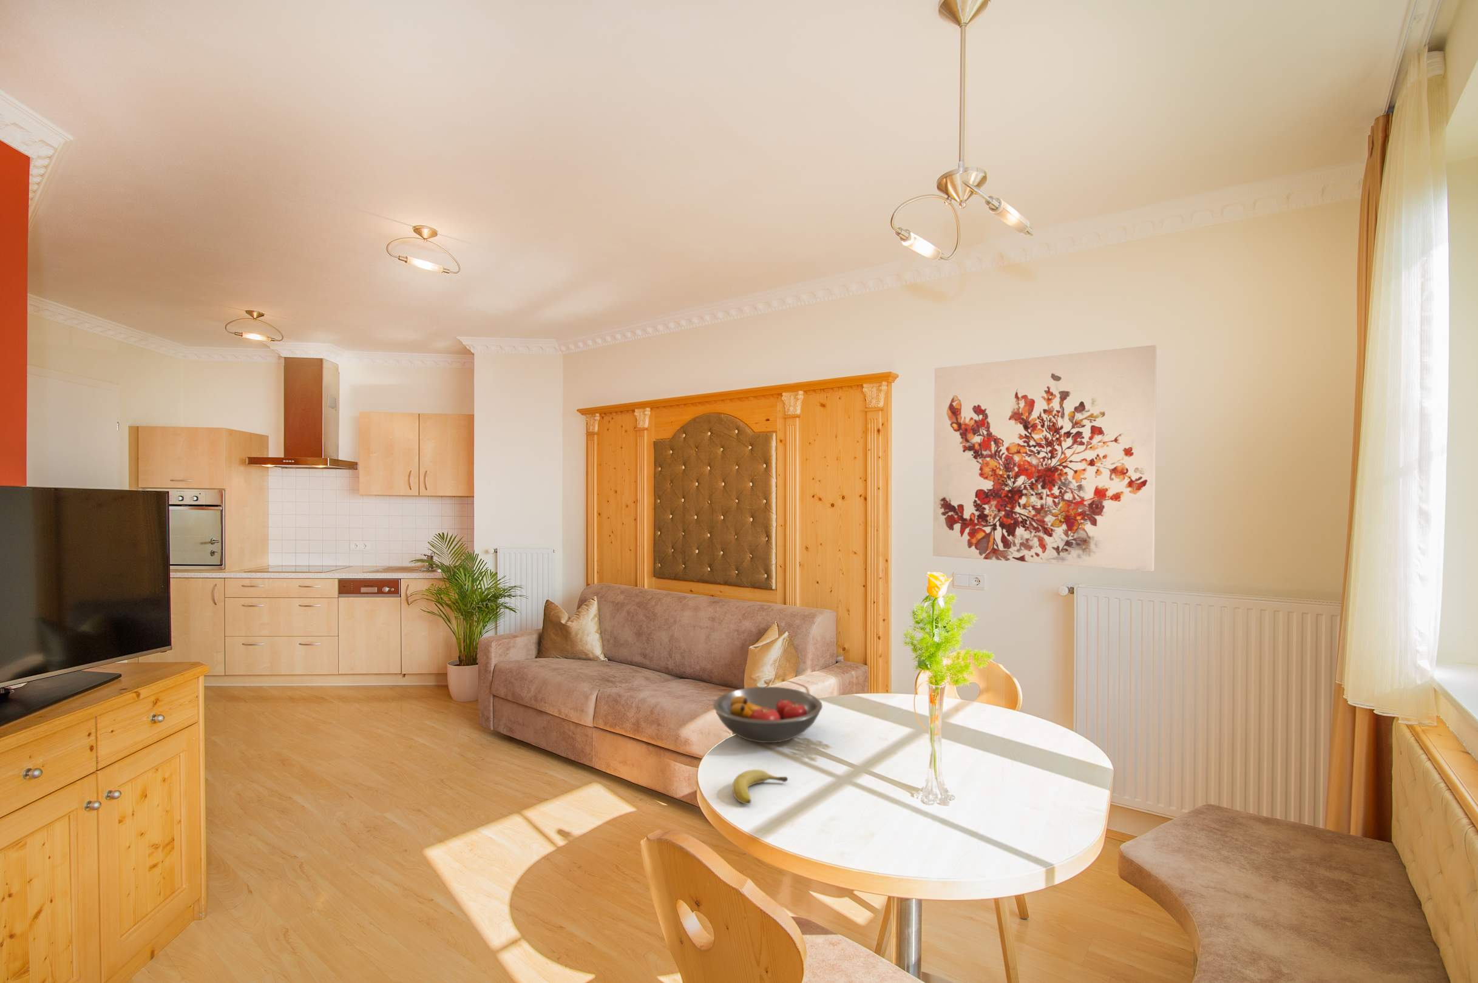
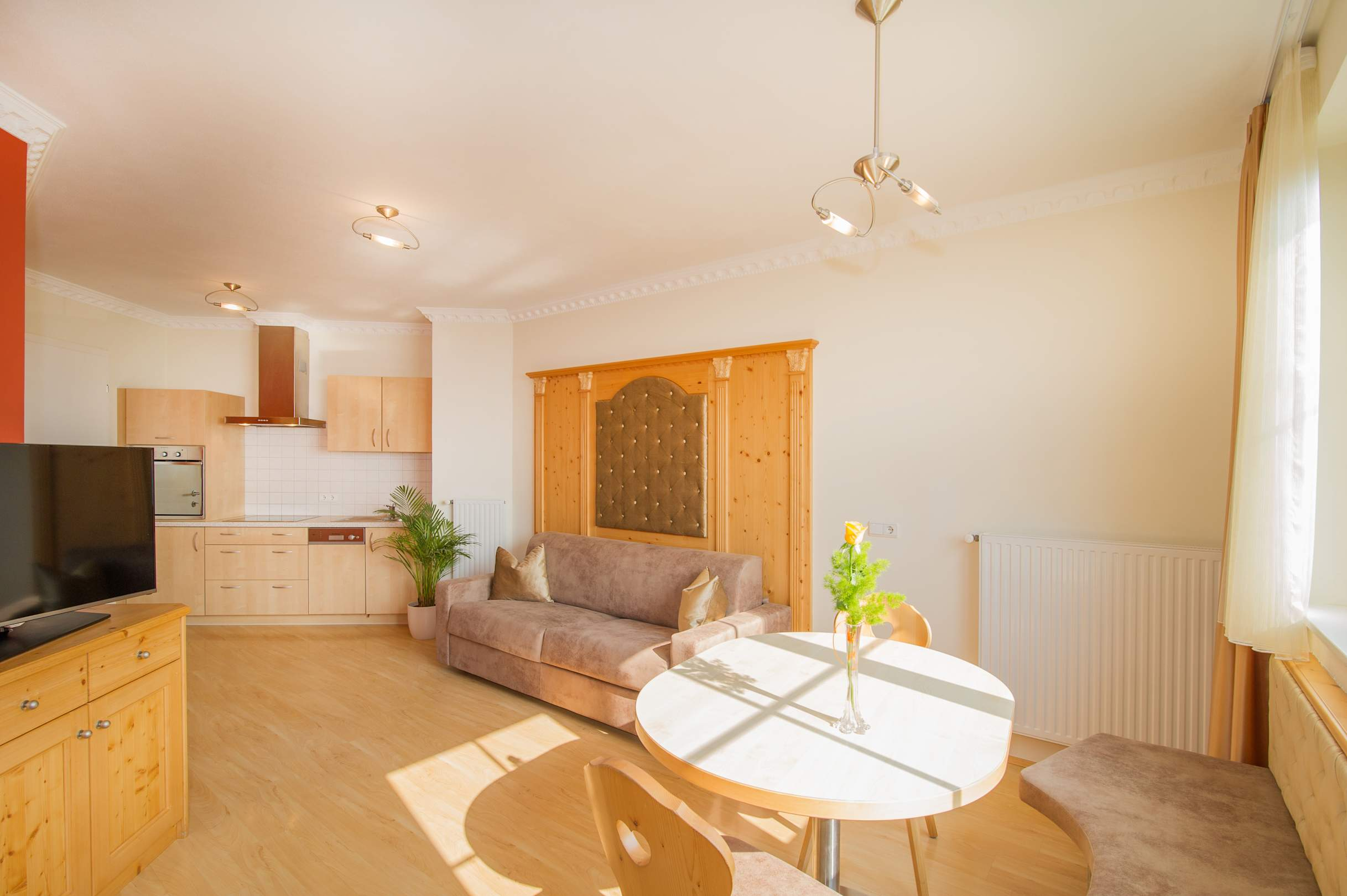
- wall art [933,344,1158,572]
- fruit bowl [712,687,823,744]
- fruit [732,769,789,804]
